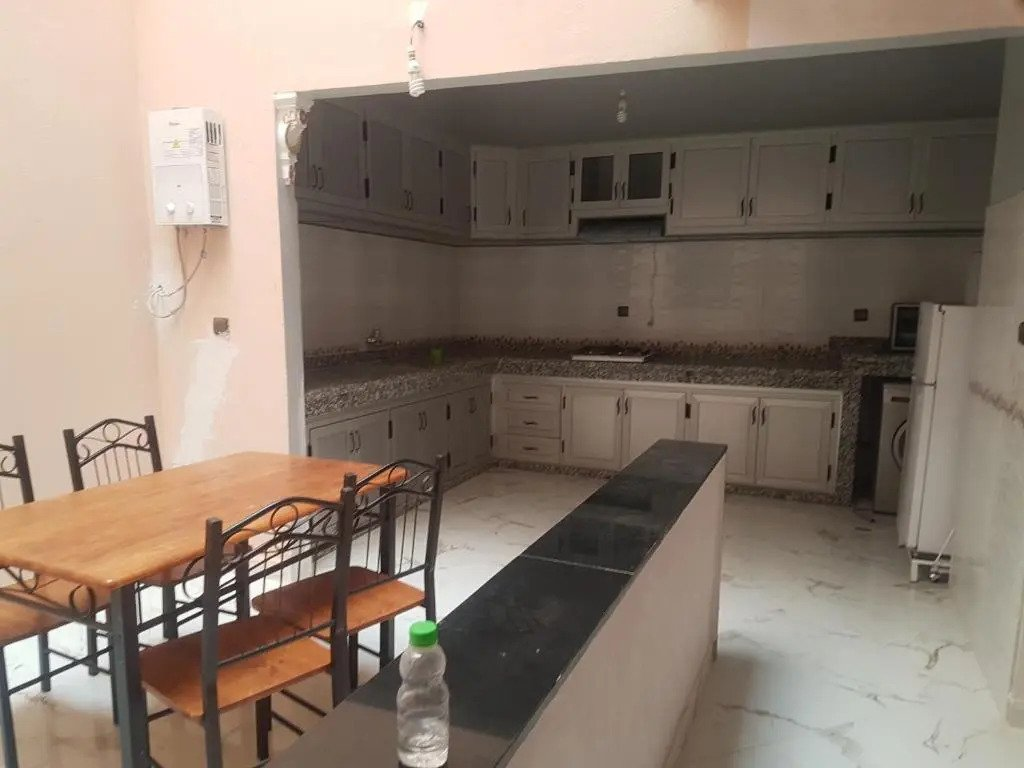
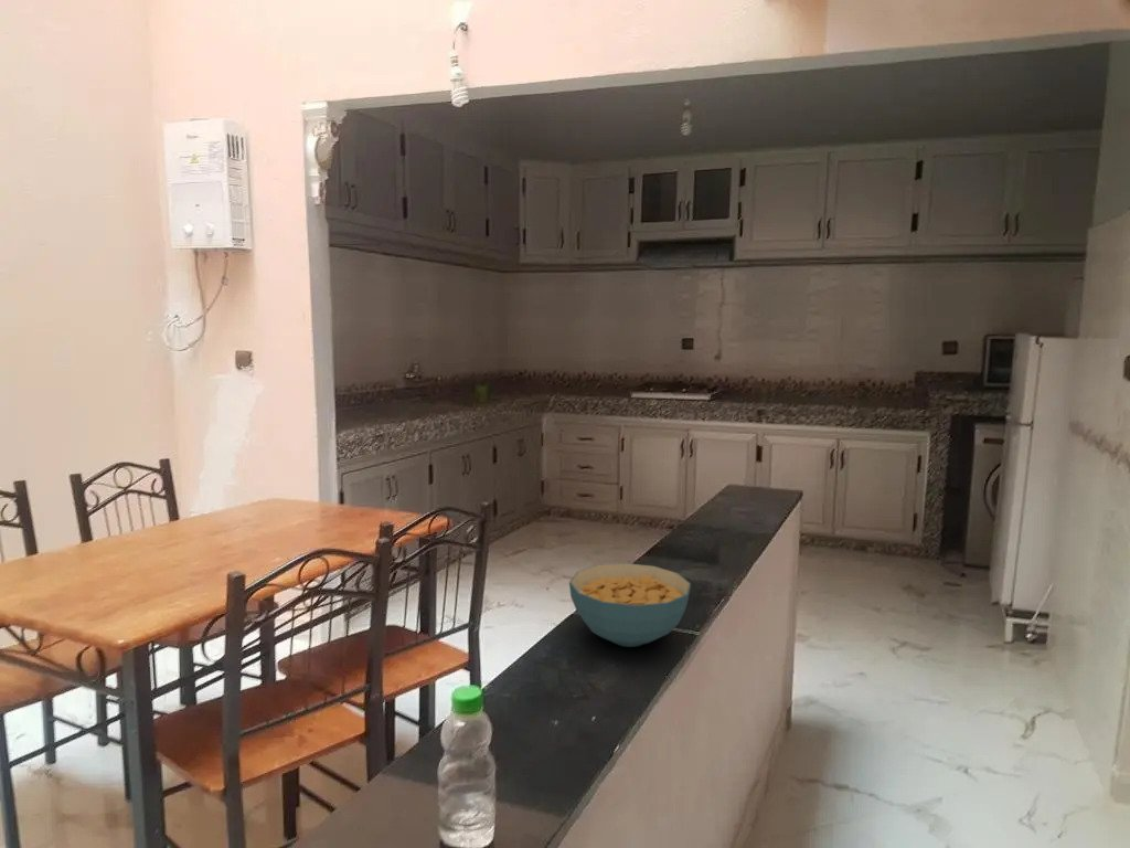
+ cereal bowl [568,562,692,648]
